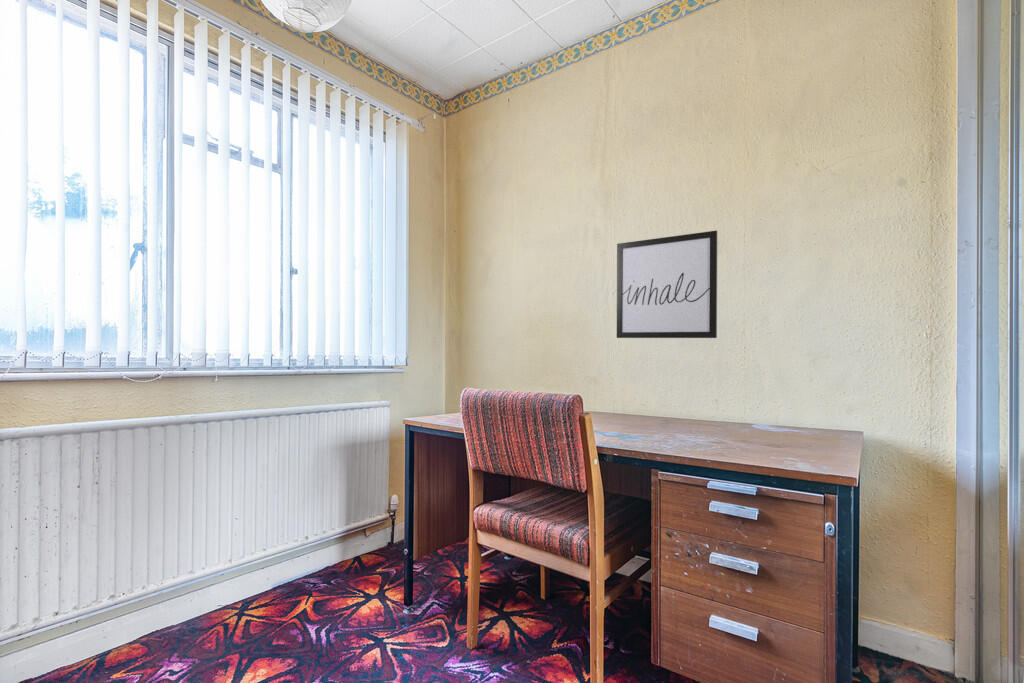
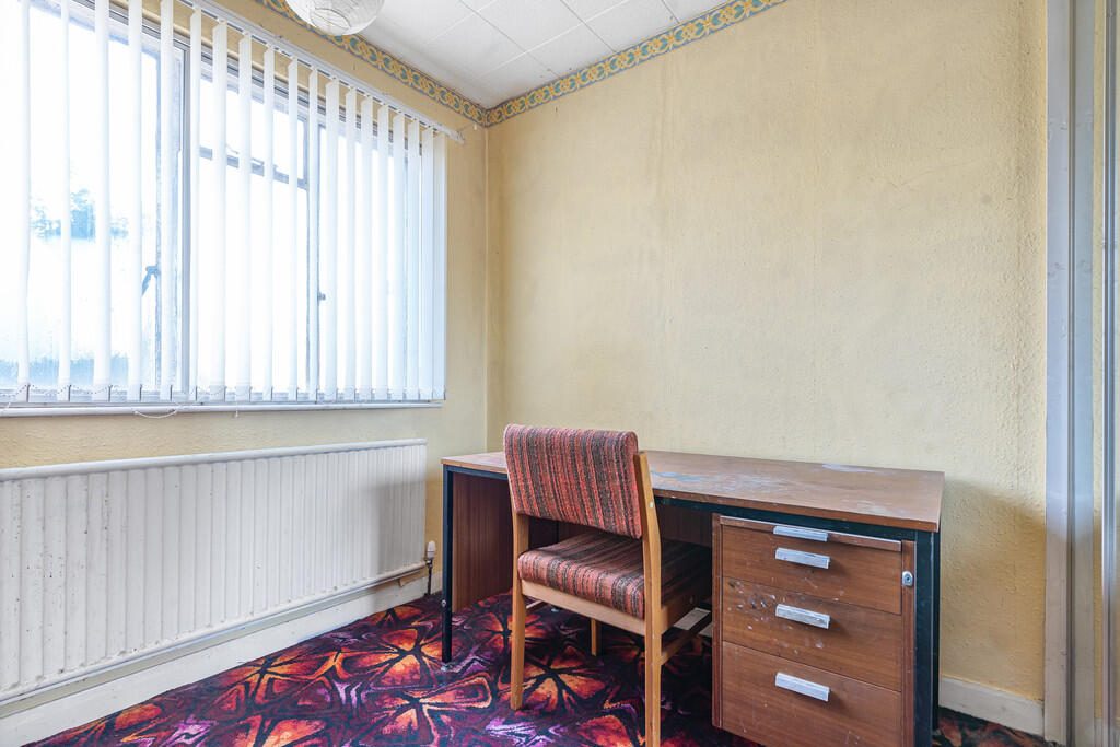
- wall art [616,230,718,339]
